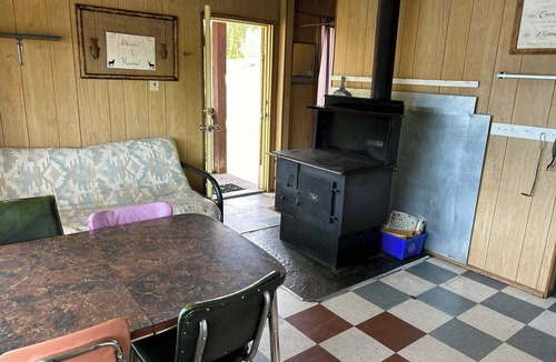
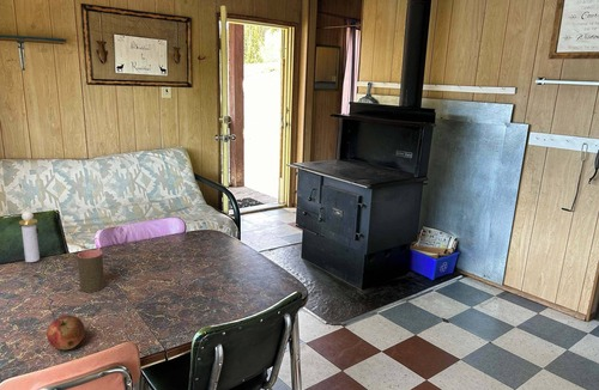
+ cup [77,249,105,293]
+ fruit [46,315,86,351]
+ perfume bottle [18,209,41,263]
